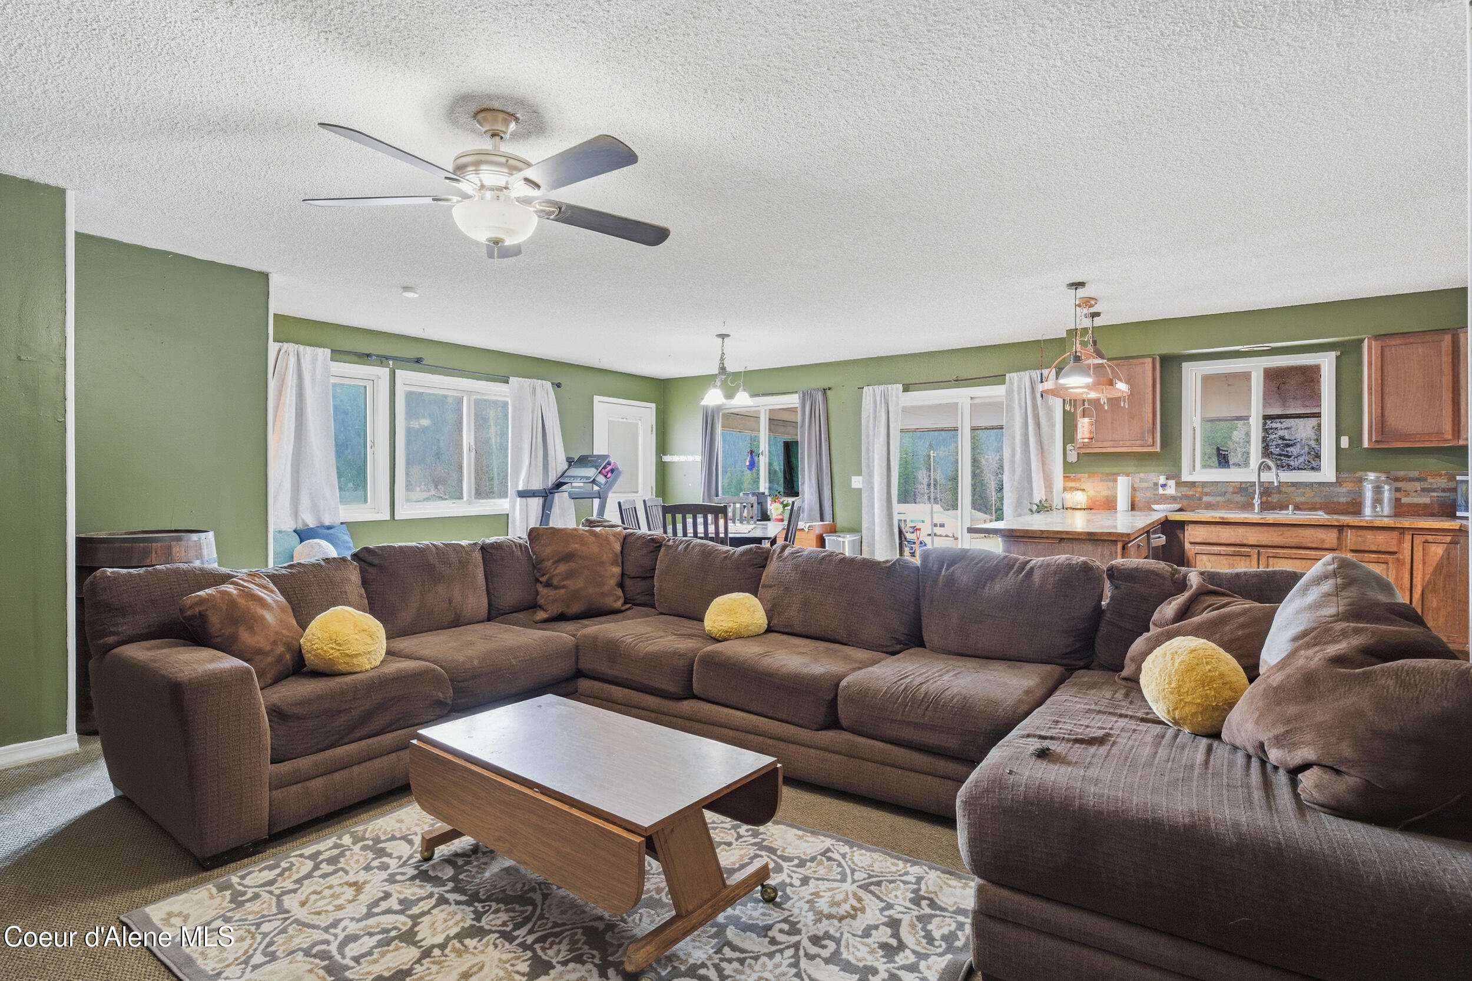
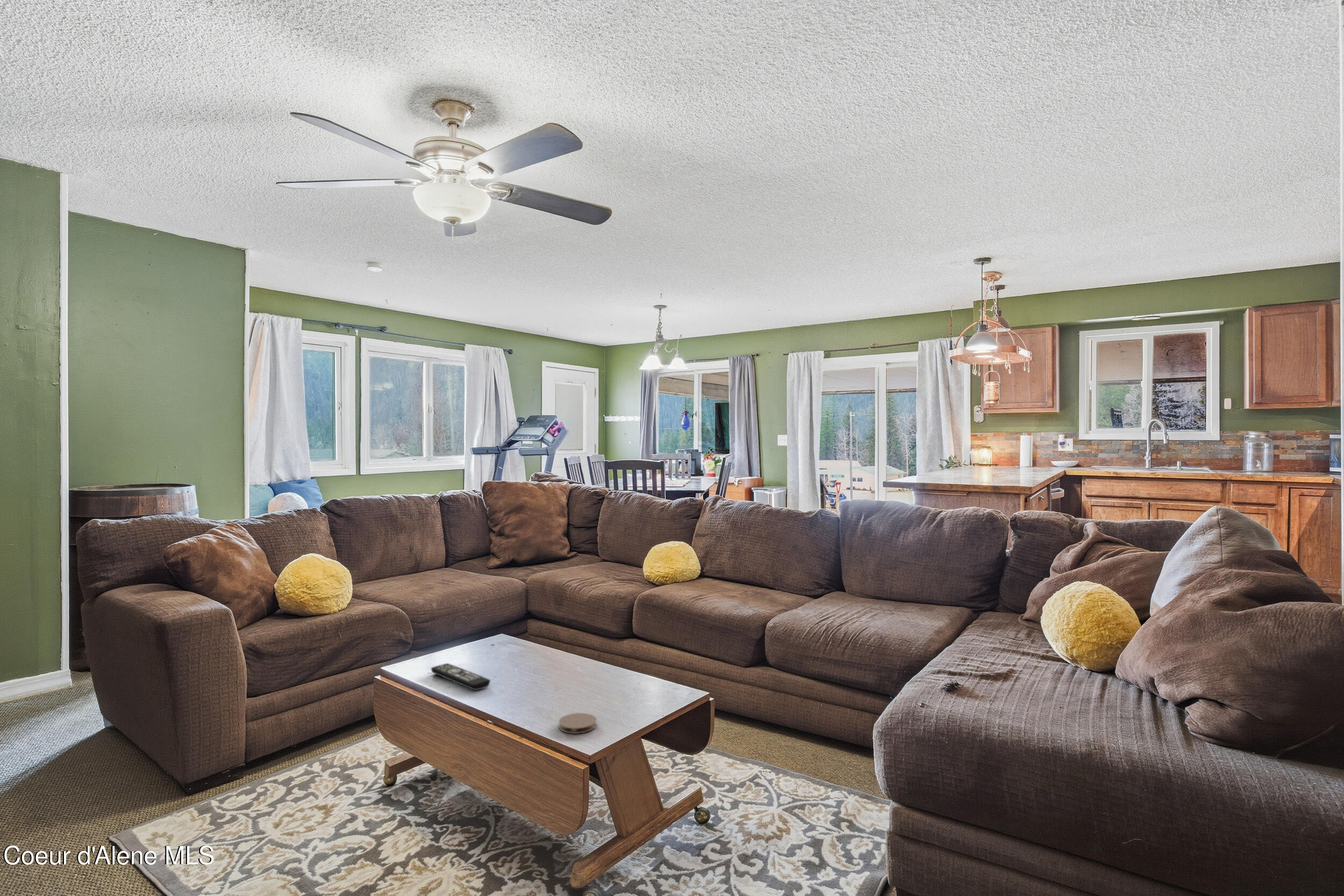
+ coaster [558,712,597,734]
+ remote control [431,663,491,691]
